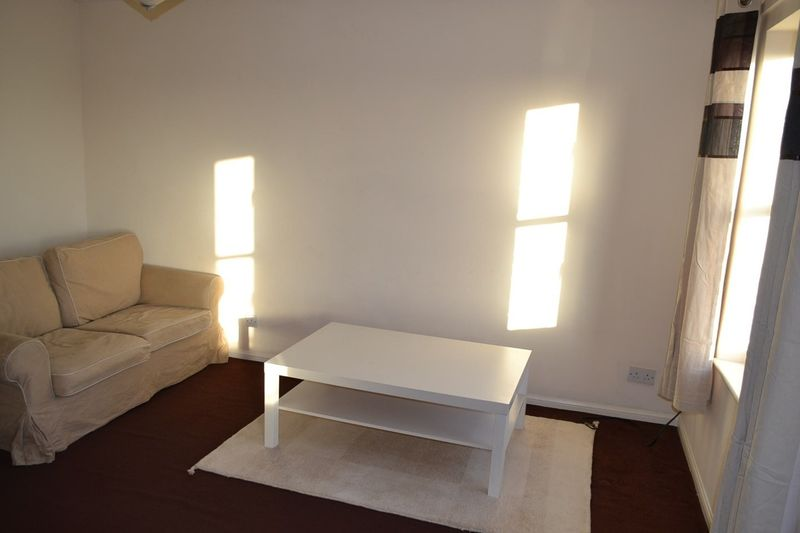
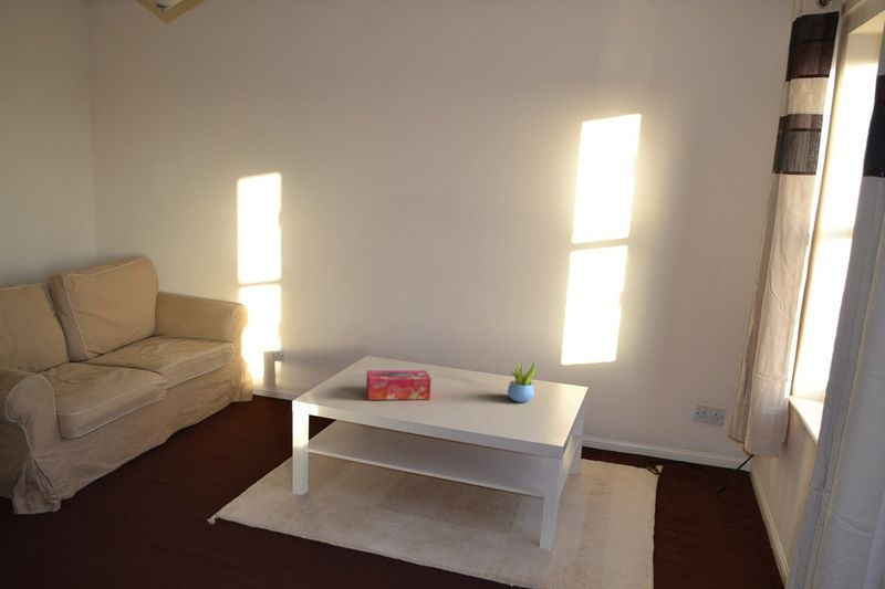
+ succulent plant [507,360,537,403]
+ tissue box [365,369,433,401]
